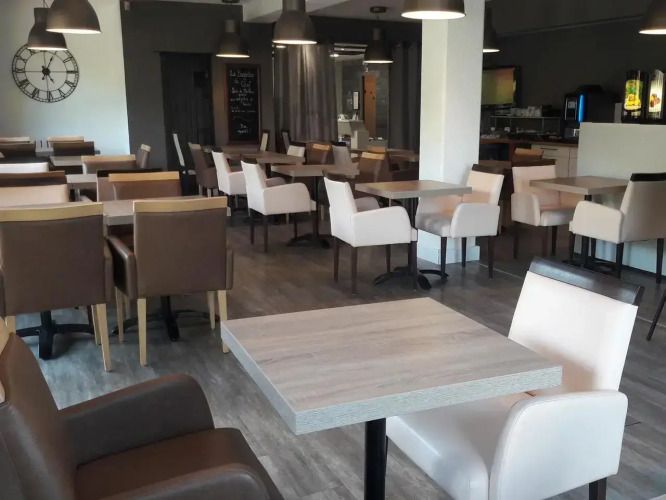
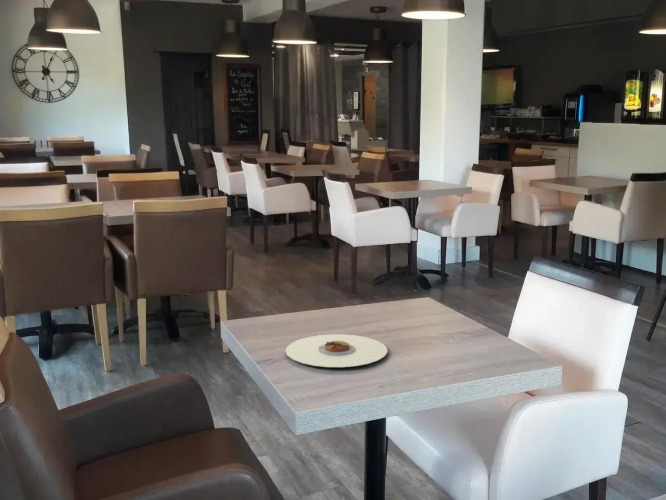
+ plate [284,333,388,368]
